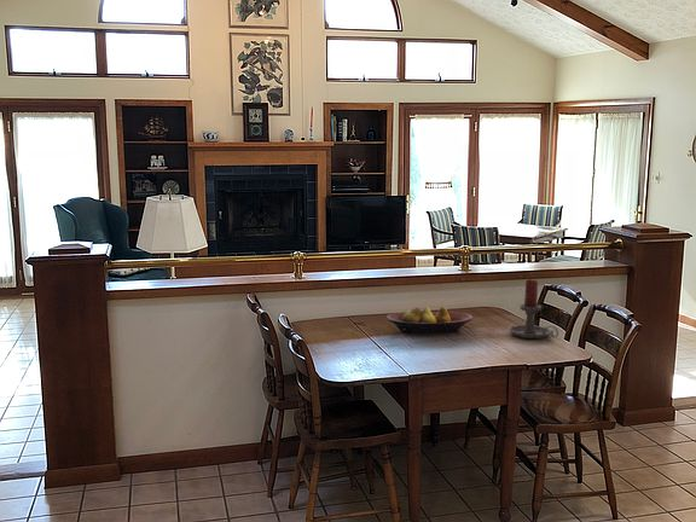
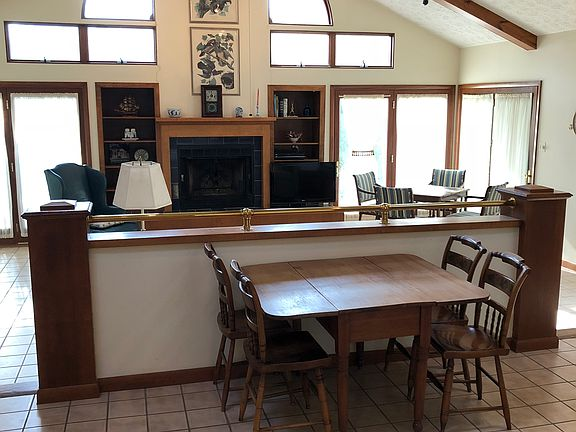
- fruit bowl [385,306,474,335]
- candle holder [507,278,559,340]
